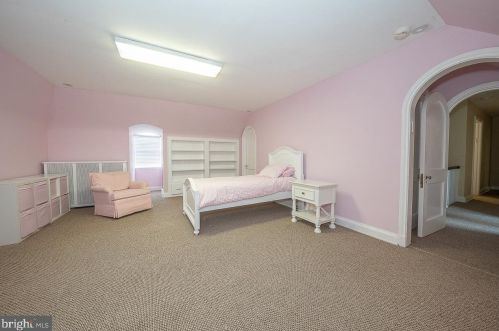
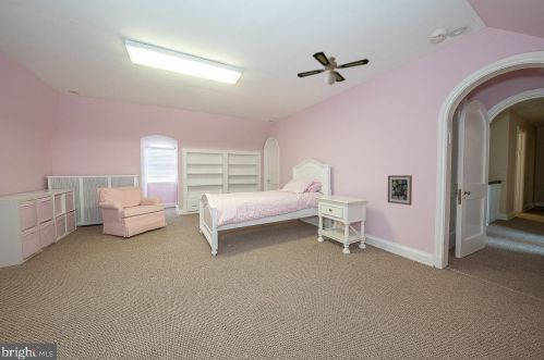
+ wall art [387,174,413,207]
+ ceiling fan [297,51,370,86]
